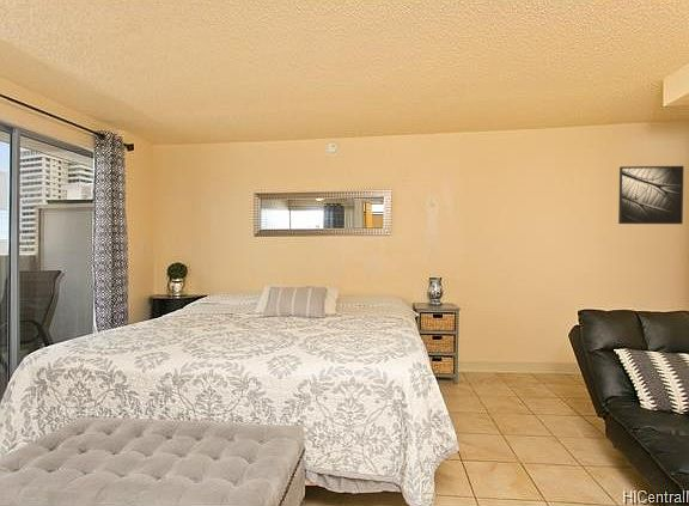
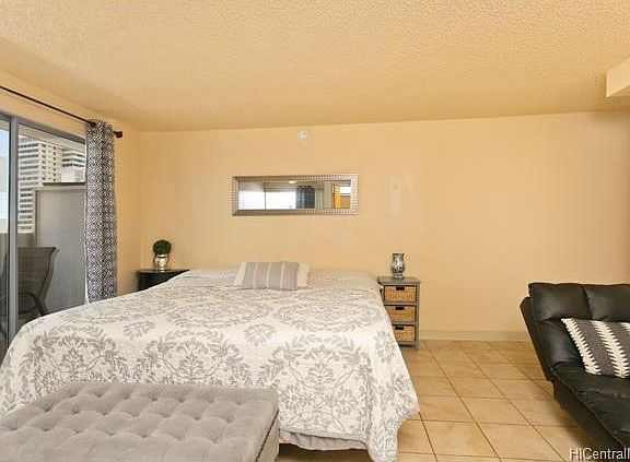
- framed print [617,165,685,225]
